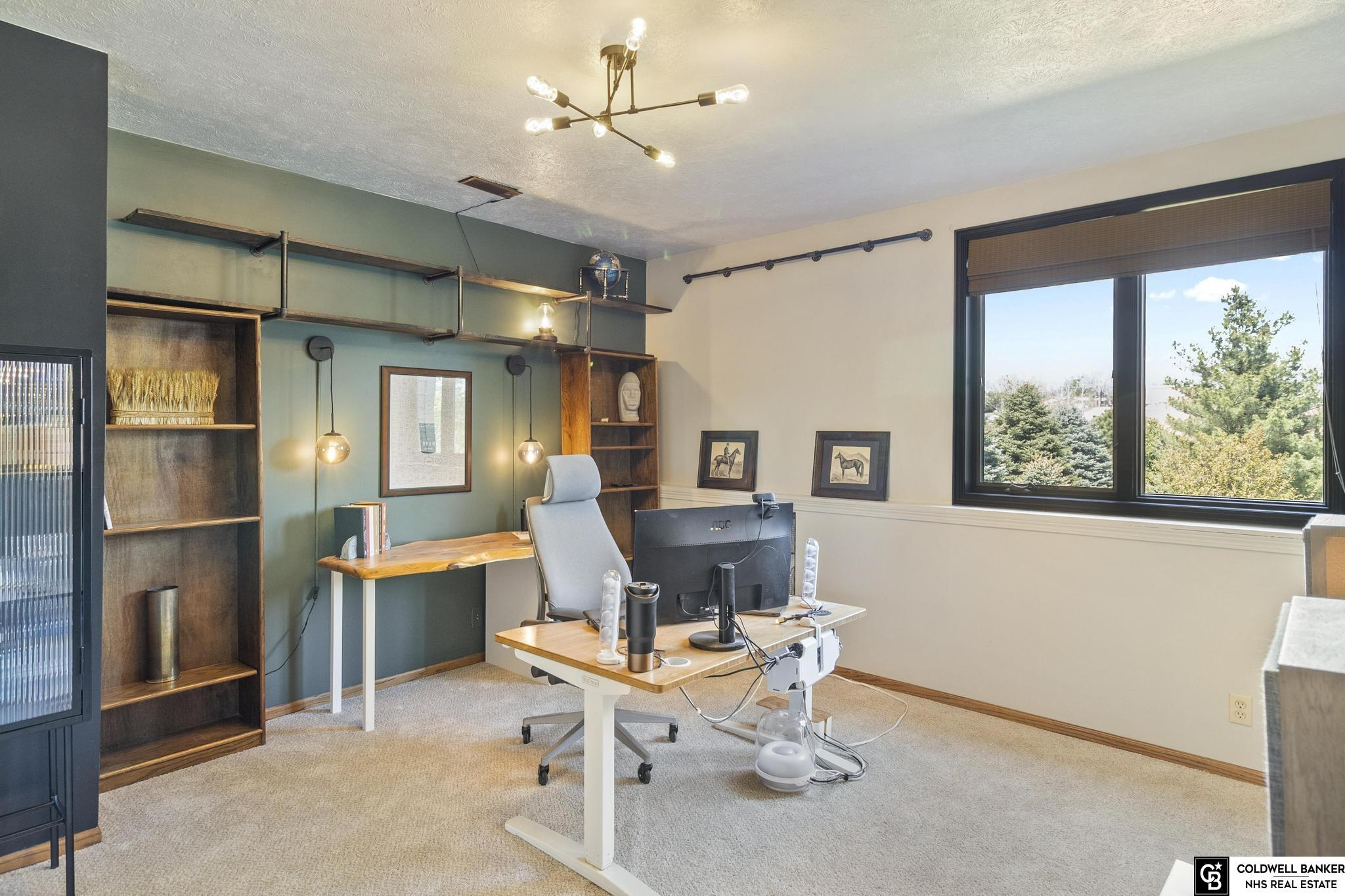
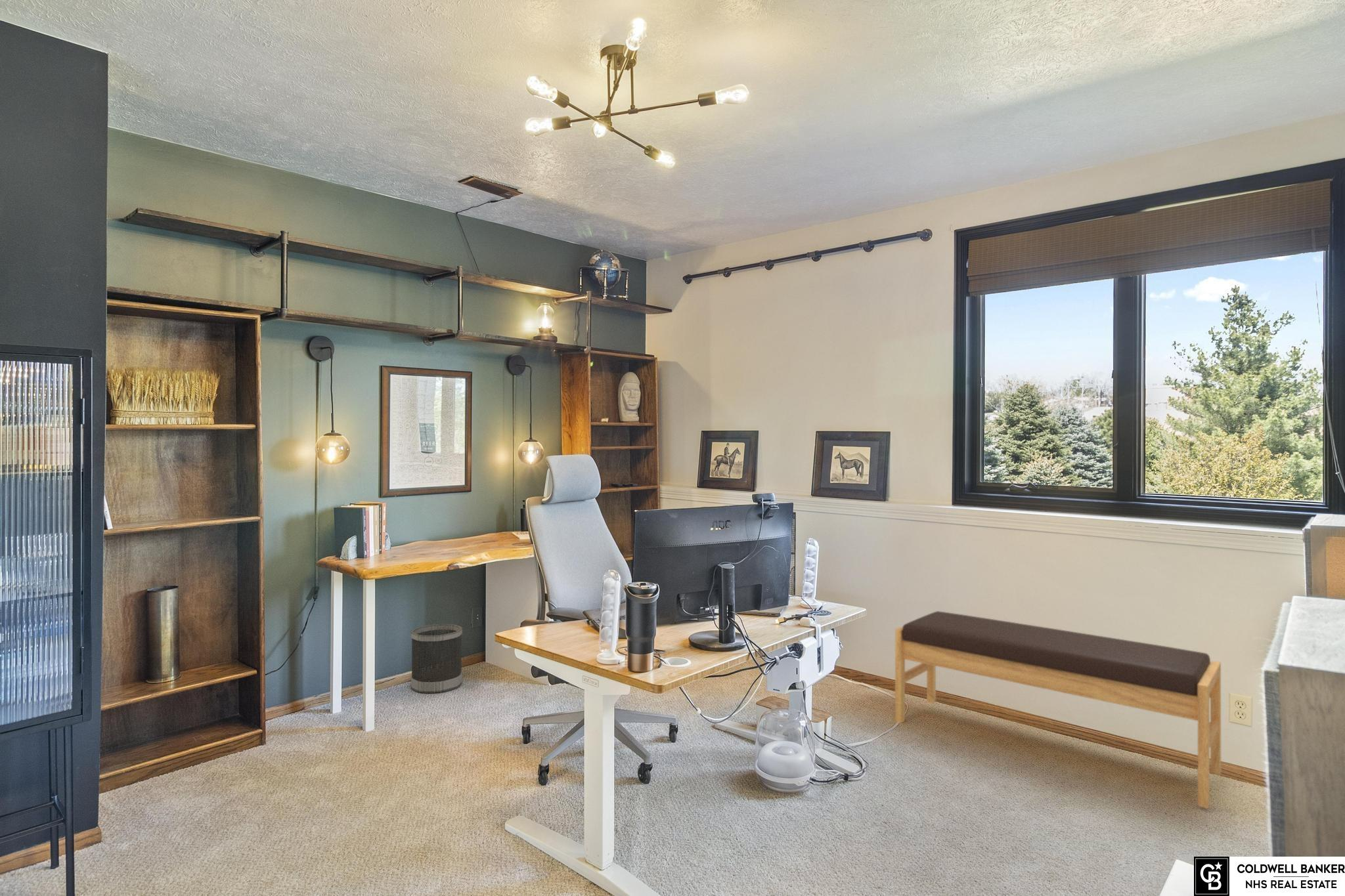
+ wastebasket [410,624,463,694]
+ bench [894,610,1222,809]
